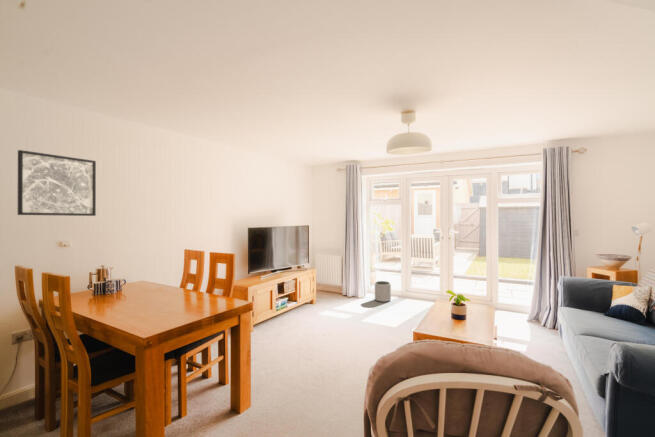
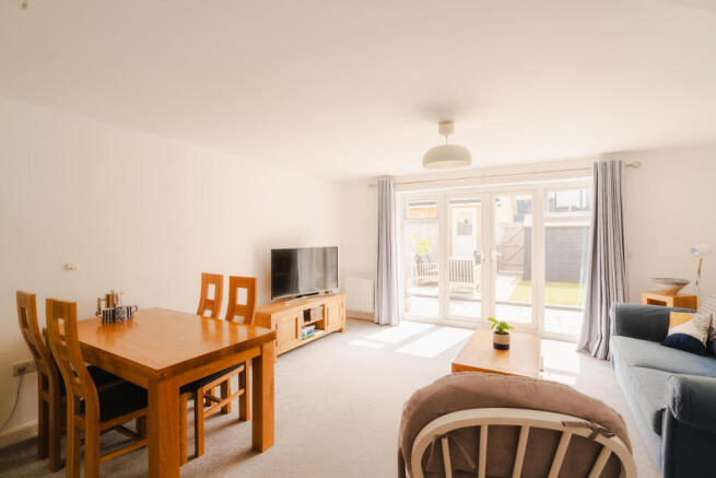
- wall art [17,149,97,217]
- plant pot [374,280,392,303]
